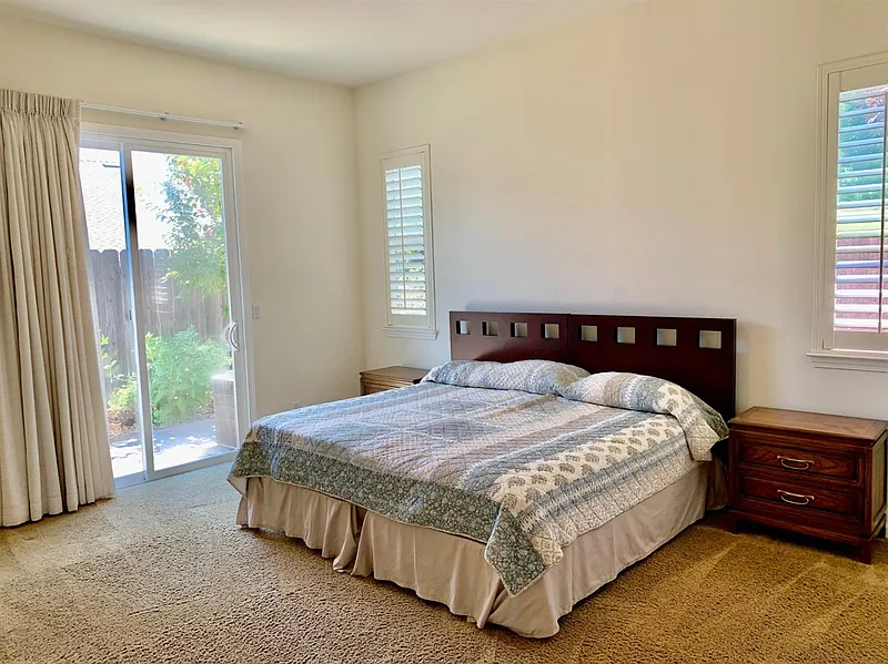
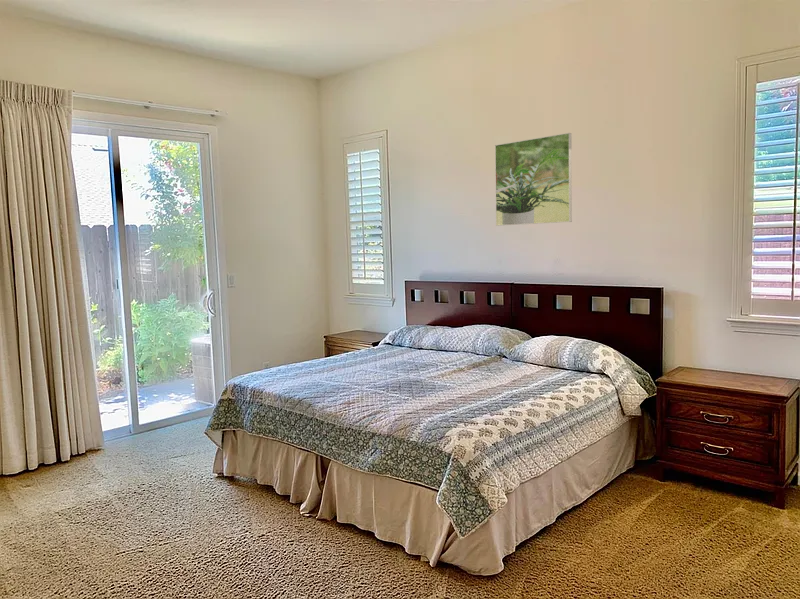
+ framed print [494,132,573,227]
